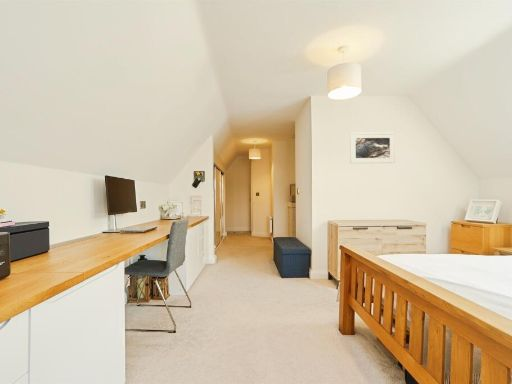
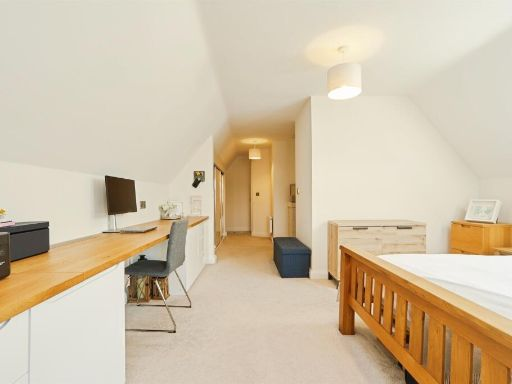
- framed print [349,132,396,164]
